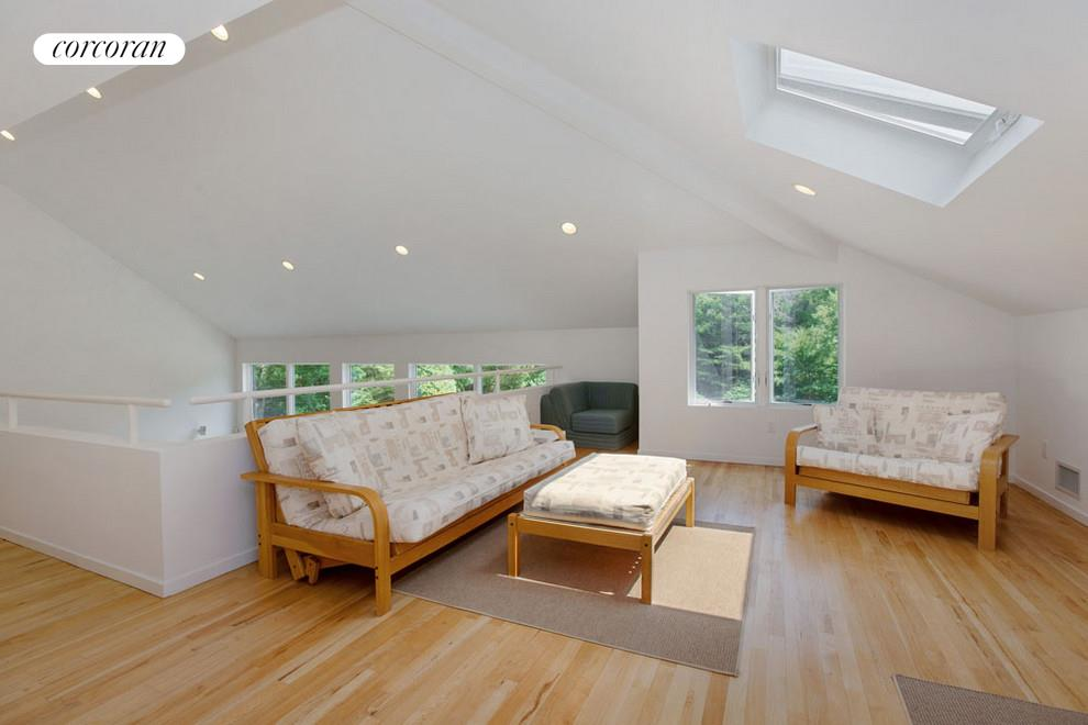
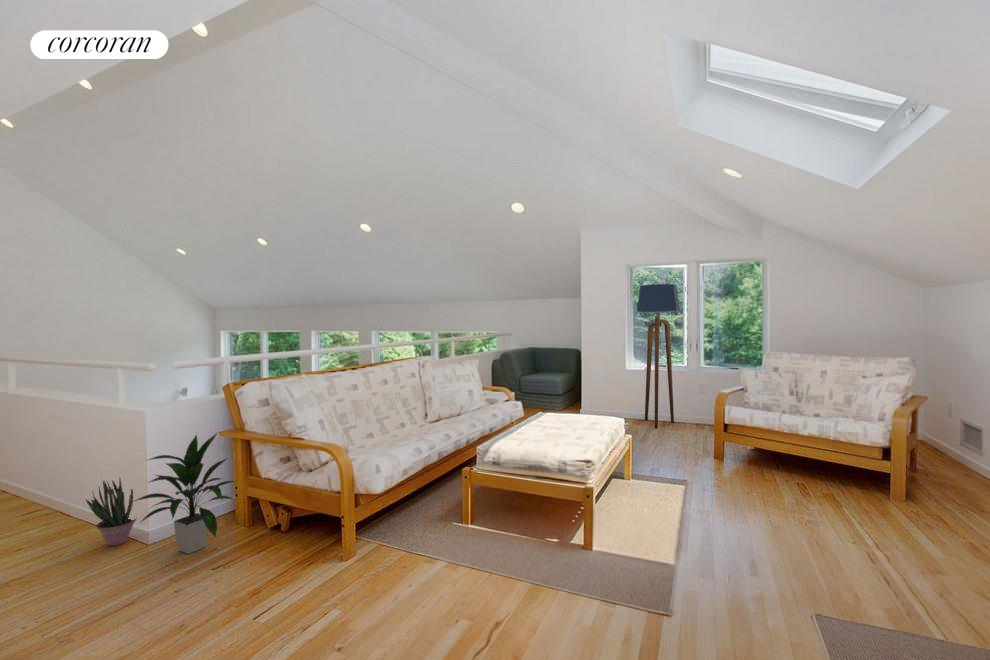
+ potted plant [85,476,137,547]
+ indoor plant [130,431,237,555]
+ floor lamp [636,283,681,429]
